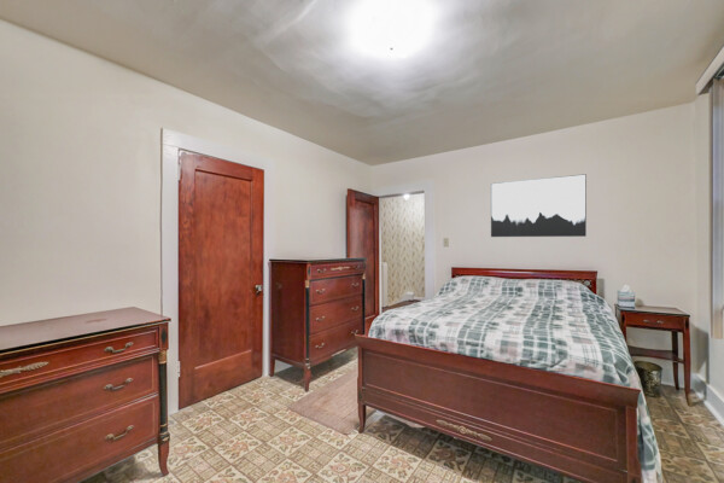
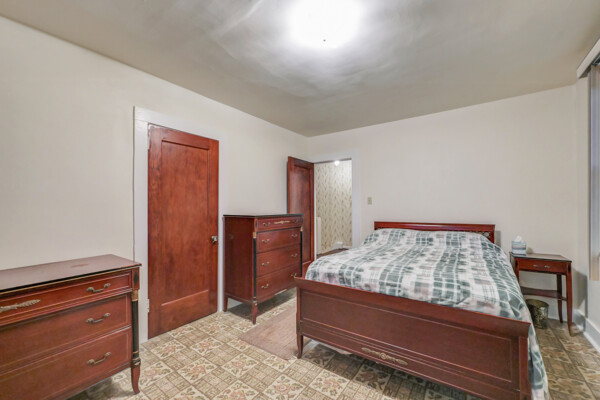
- wall art [490,173,588,238]
